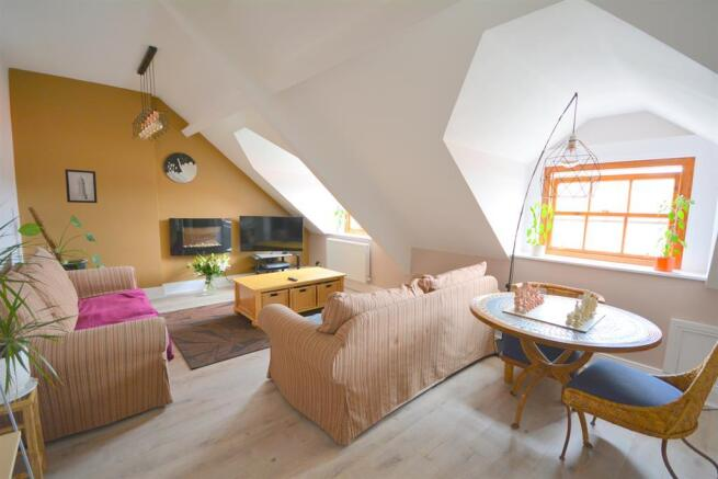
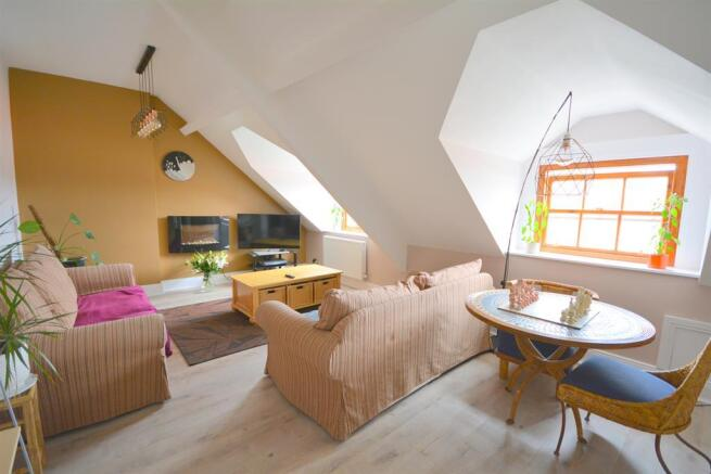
- wall art [64,168,99,204]
